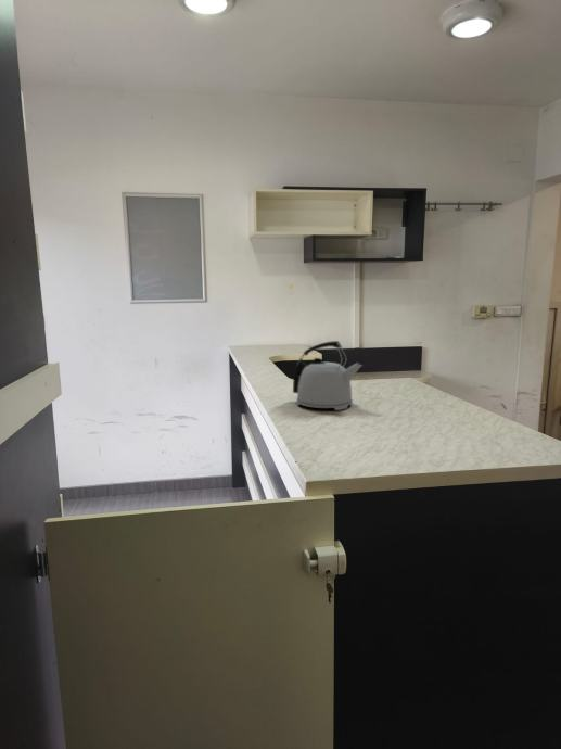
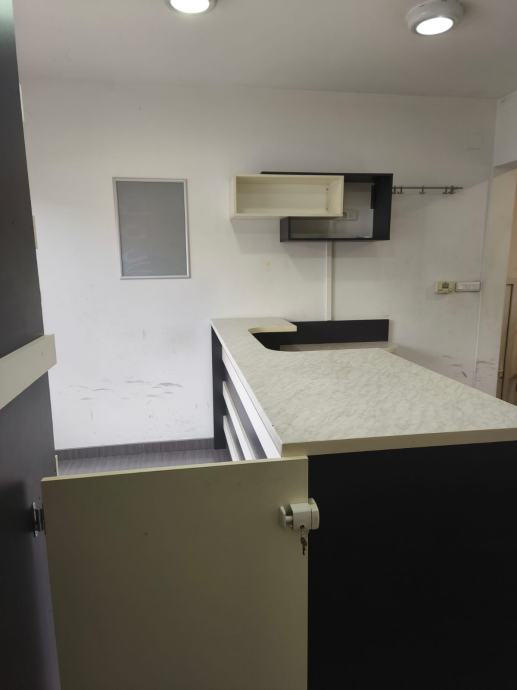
- kettle [292,340,364,411]
